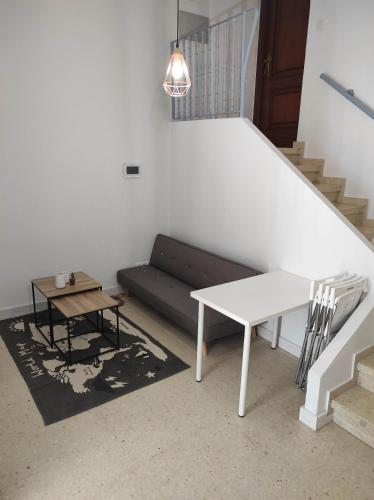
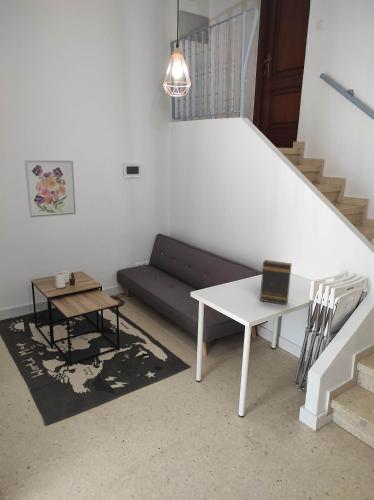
+ book [259,259,293,306]
+ wall art [24,159,77,219]
